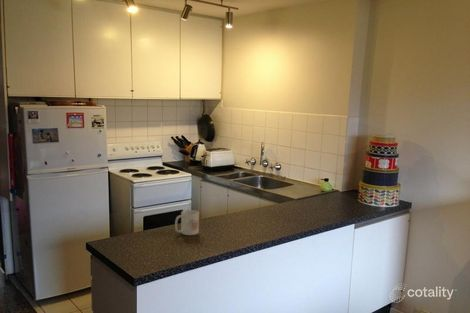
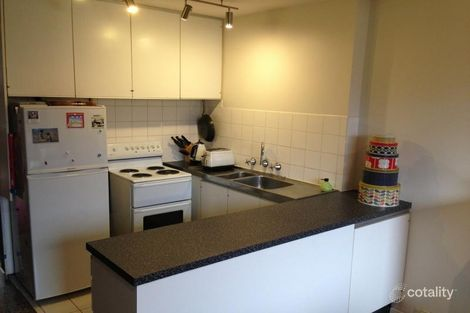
- mug [174,209,200,236]
